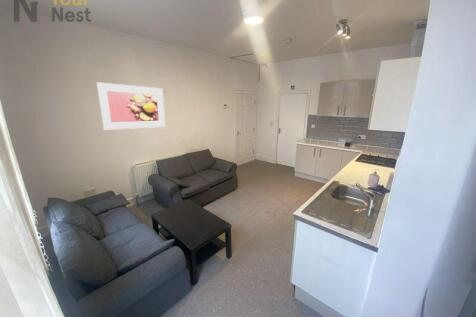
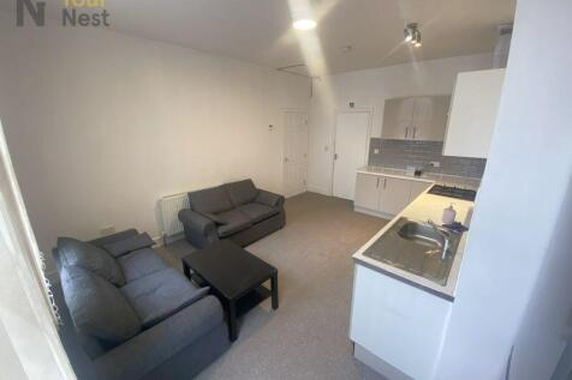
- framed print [96,81,166,131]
